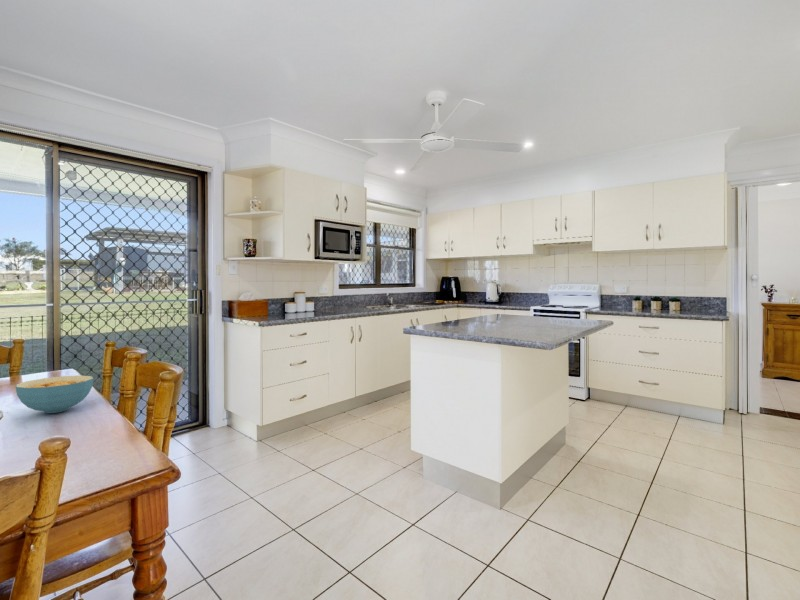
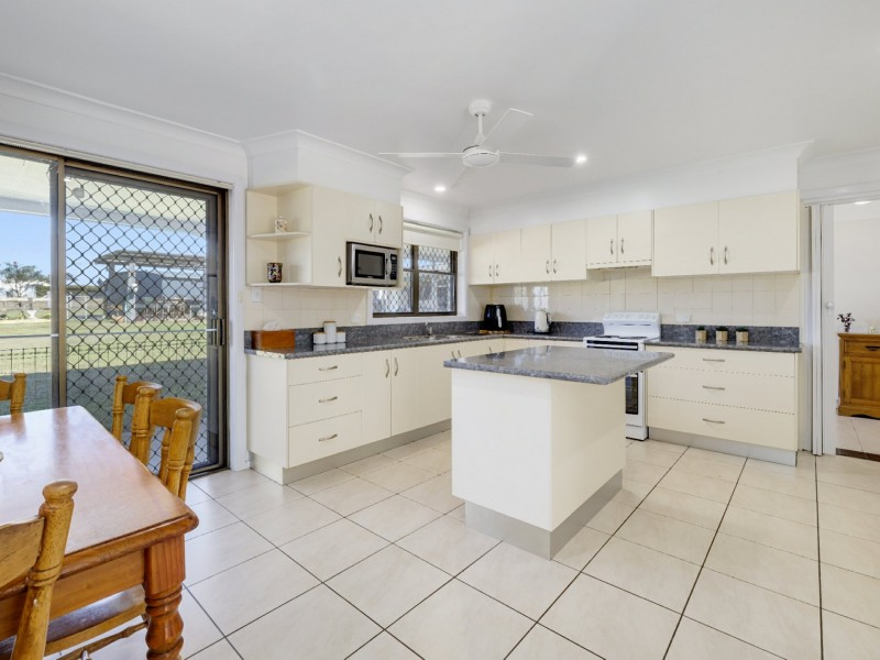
- cereal bowl [15,374,95,414]
